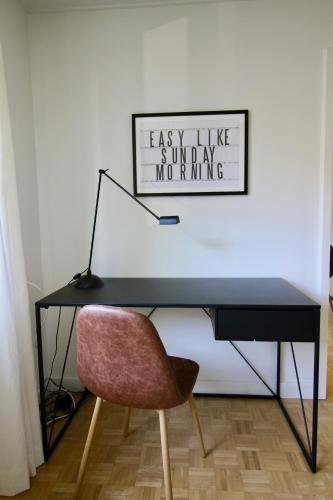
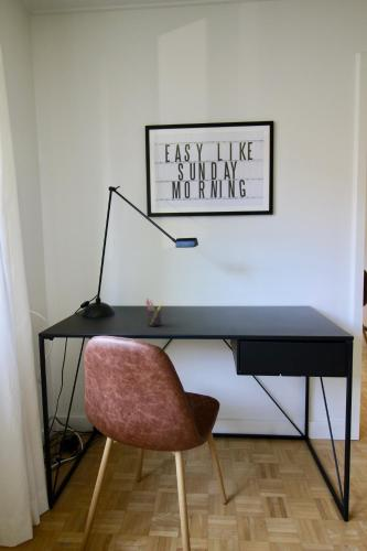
+ pen holder [144,298,164,327]
